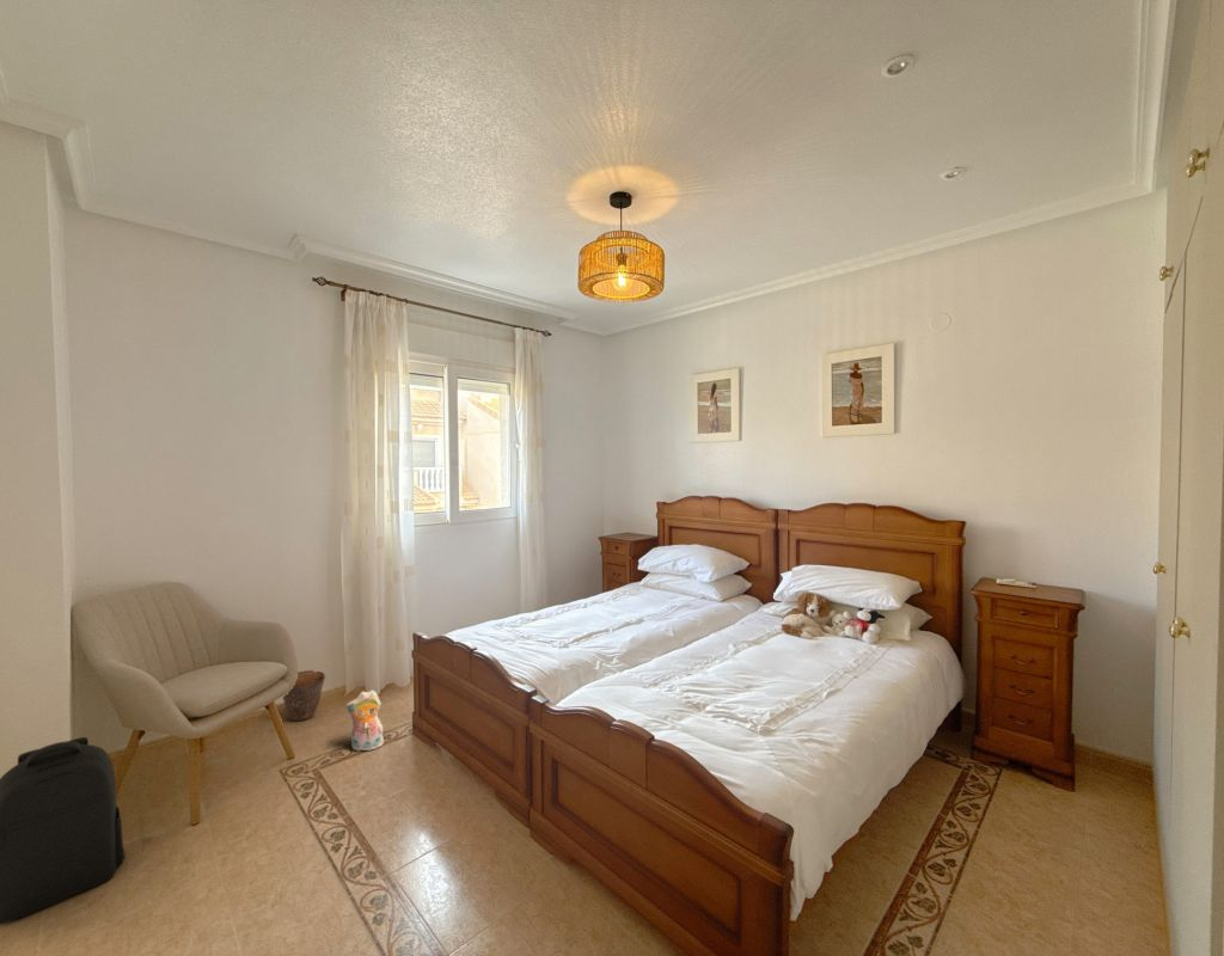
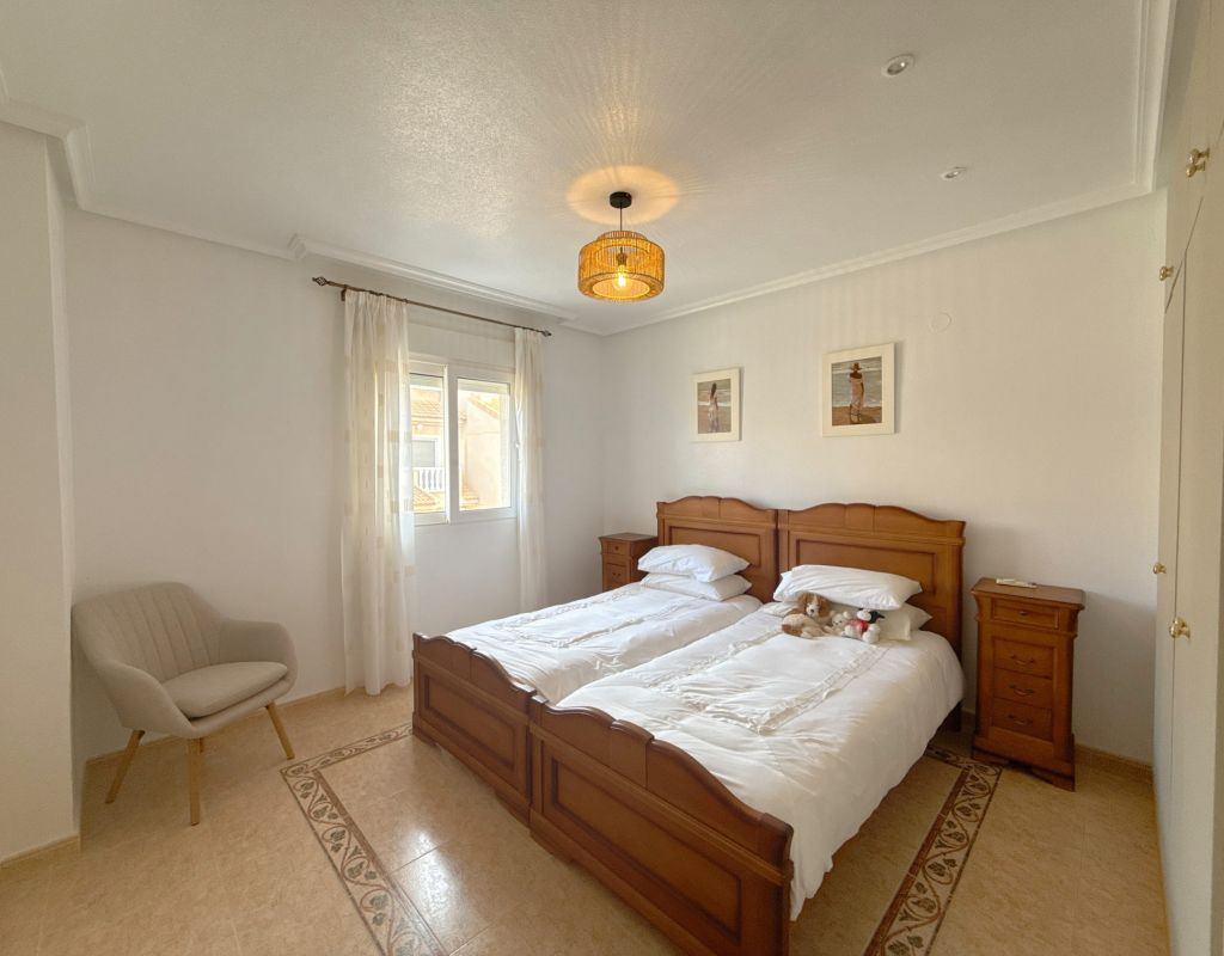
- backpack [0,736,126,925]
- plush toy [344,690,385,753]
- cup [282,669,326,722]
